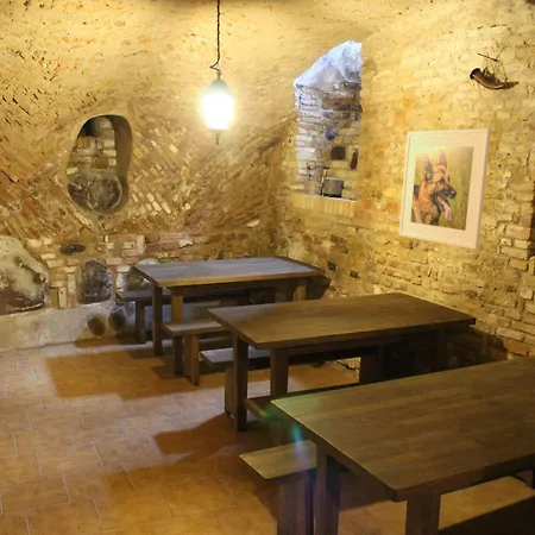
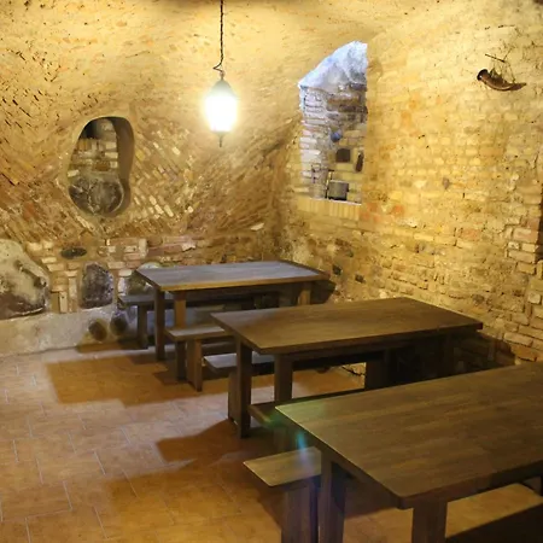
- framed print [397,127,492,251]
